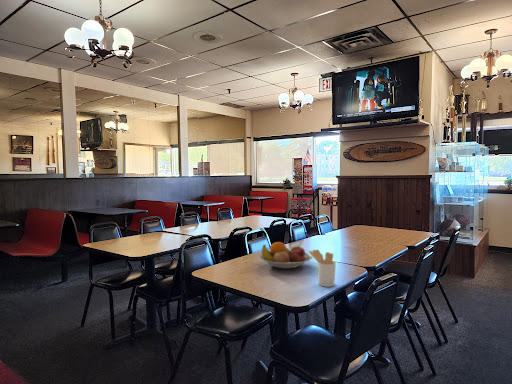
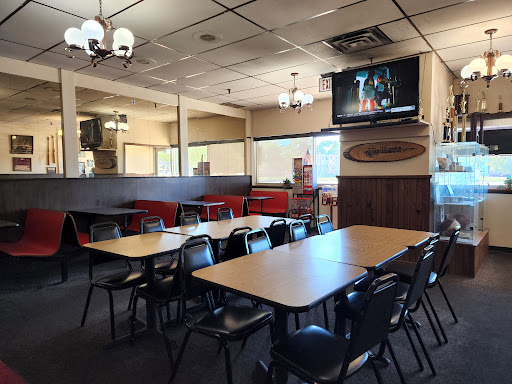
- fruit bowl [258,241,313,270]
- utensil holder [308,249,337,288]
